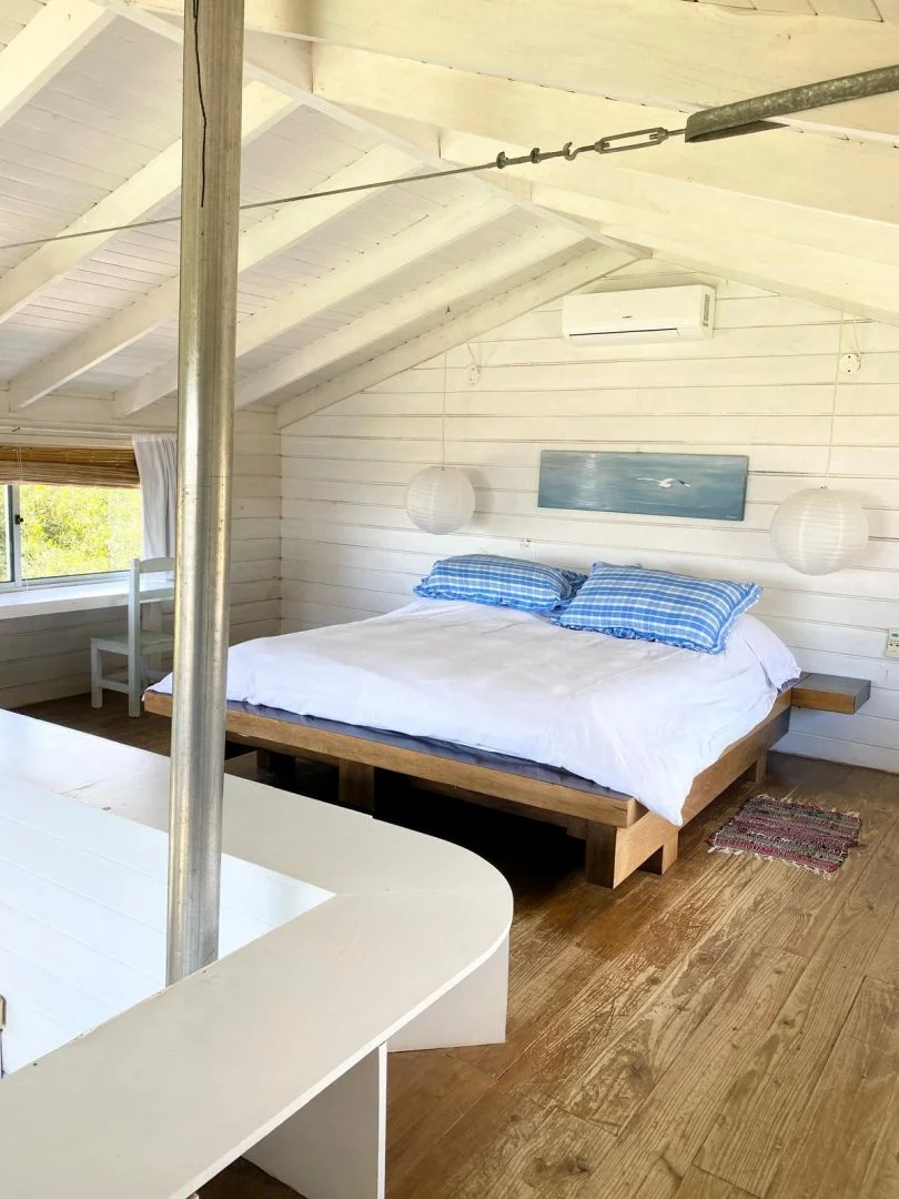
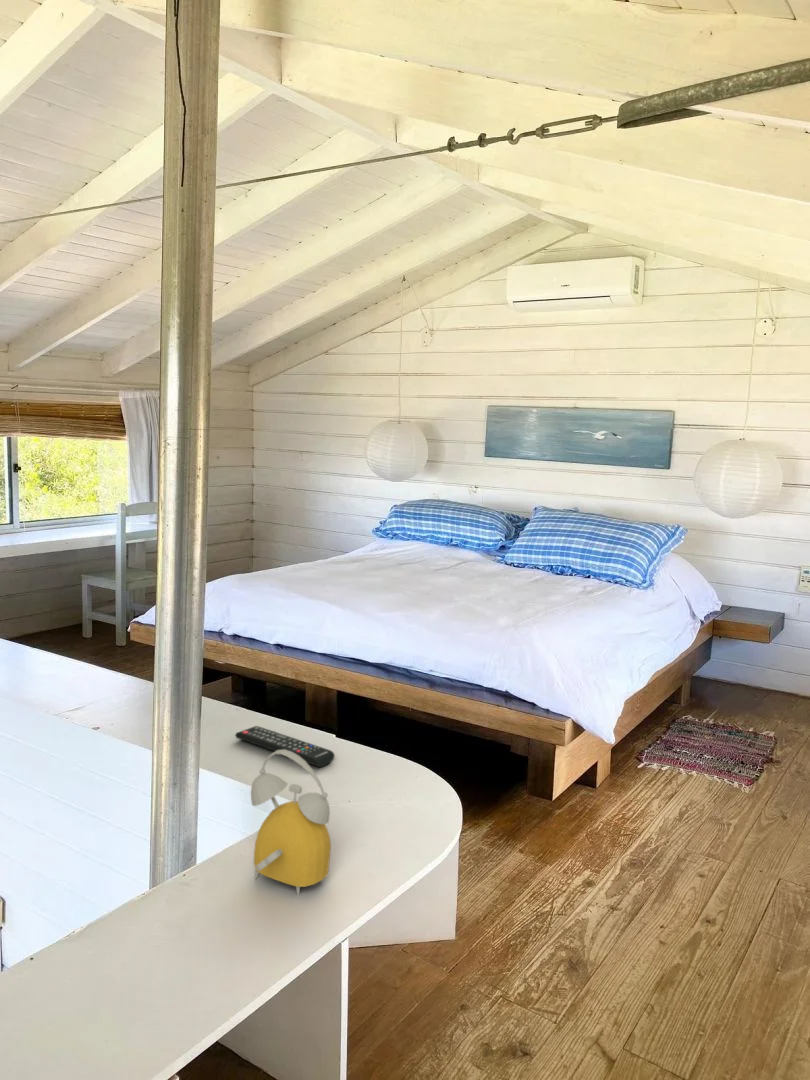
+ remote control [234,725,336,768]
+ alarm clock [250,750,332,897]
